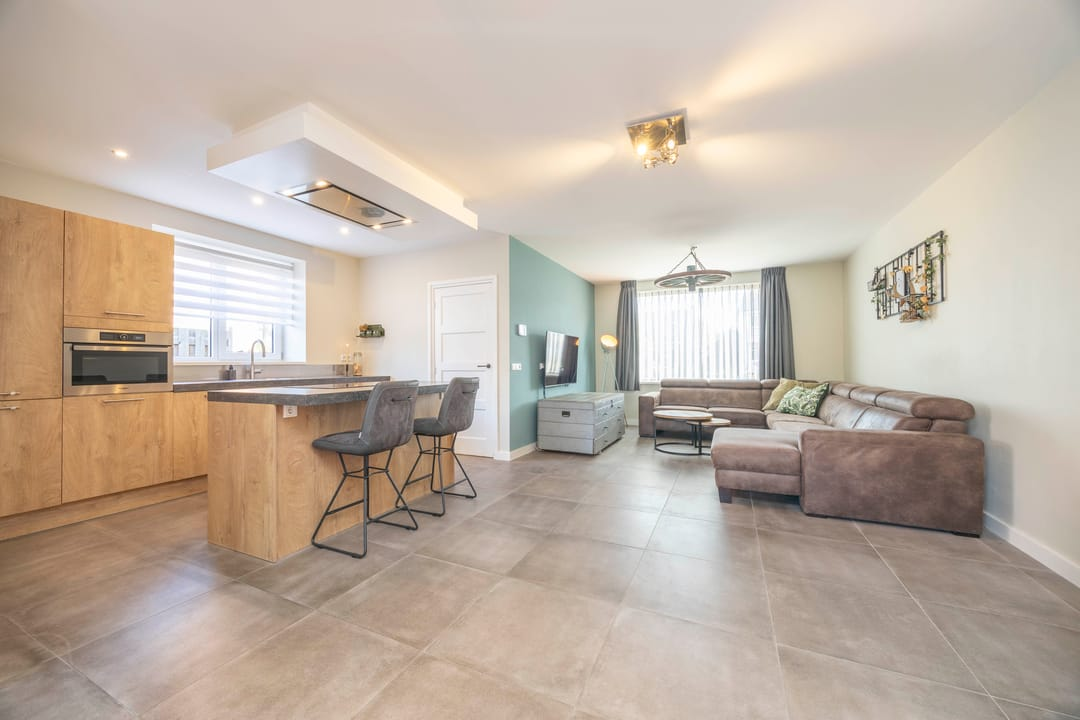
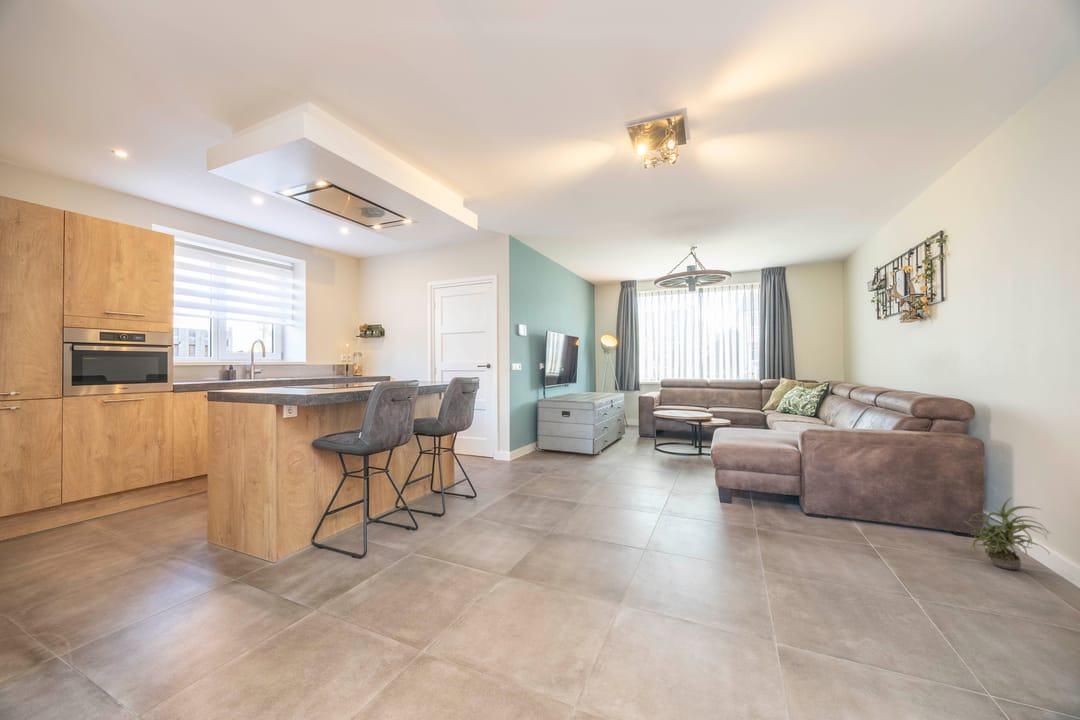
+ potted plant [963,496,1053,570]
